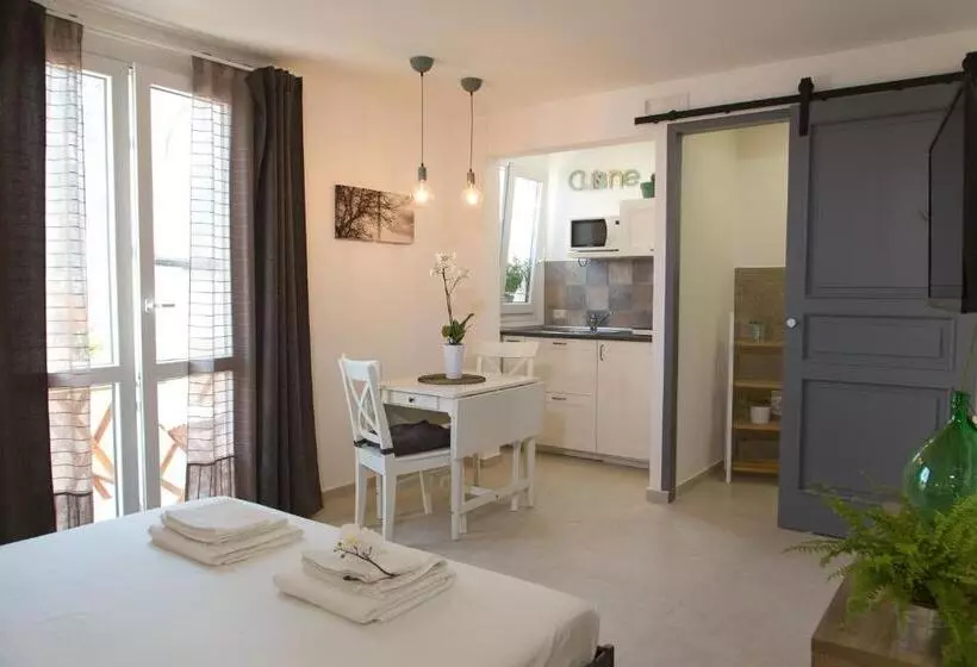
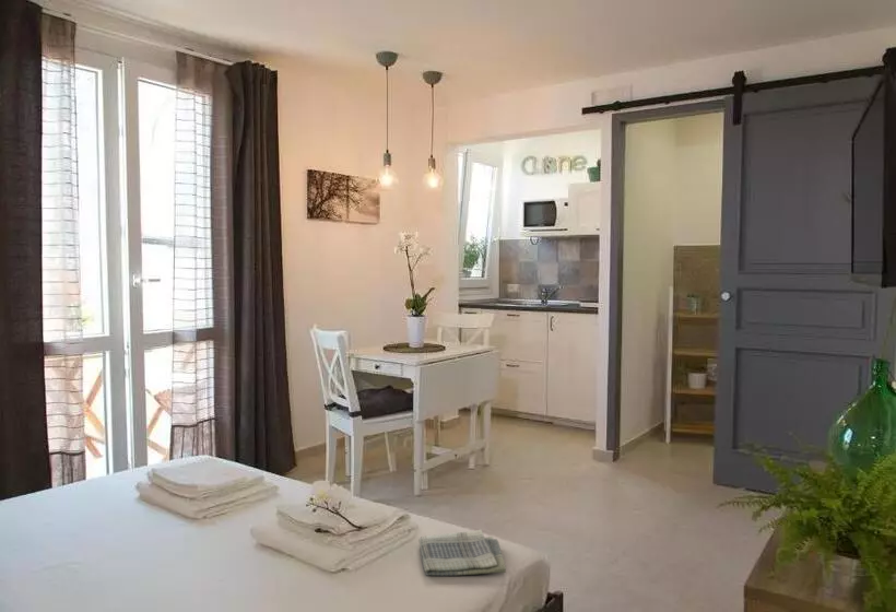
+ dish towel [418,529,507,577]
